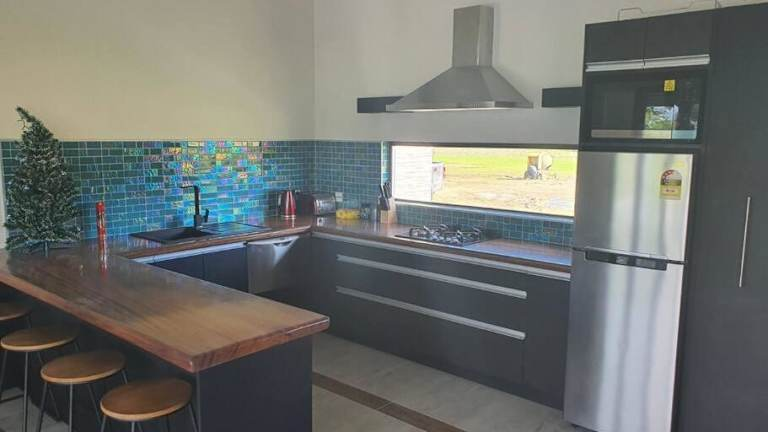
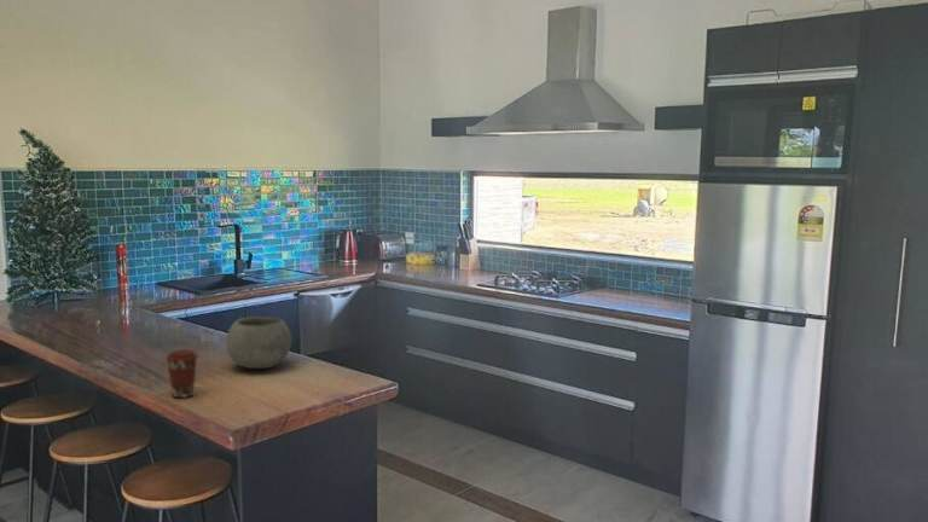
+ bowl [225,315,292,370]
+ coffee cup [164,348,199,399]
